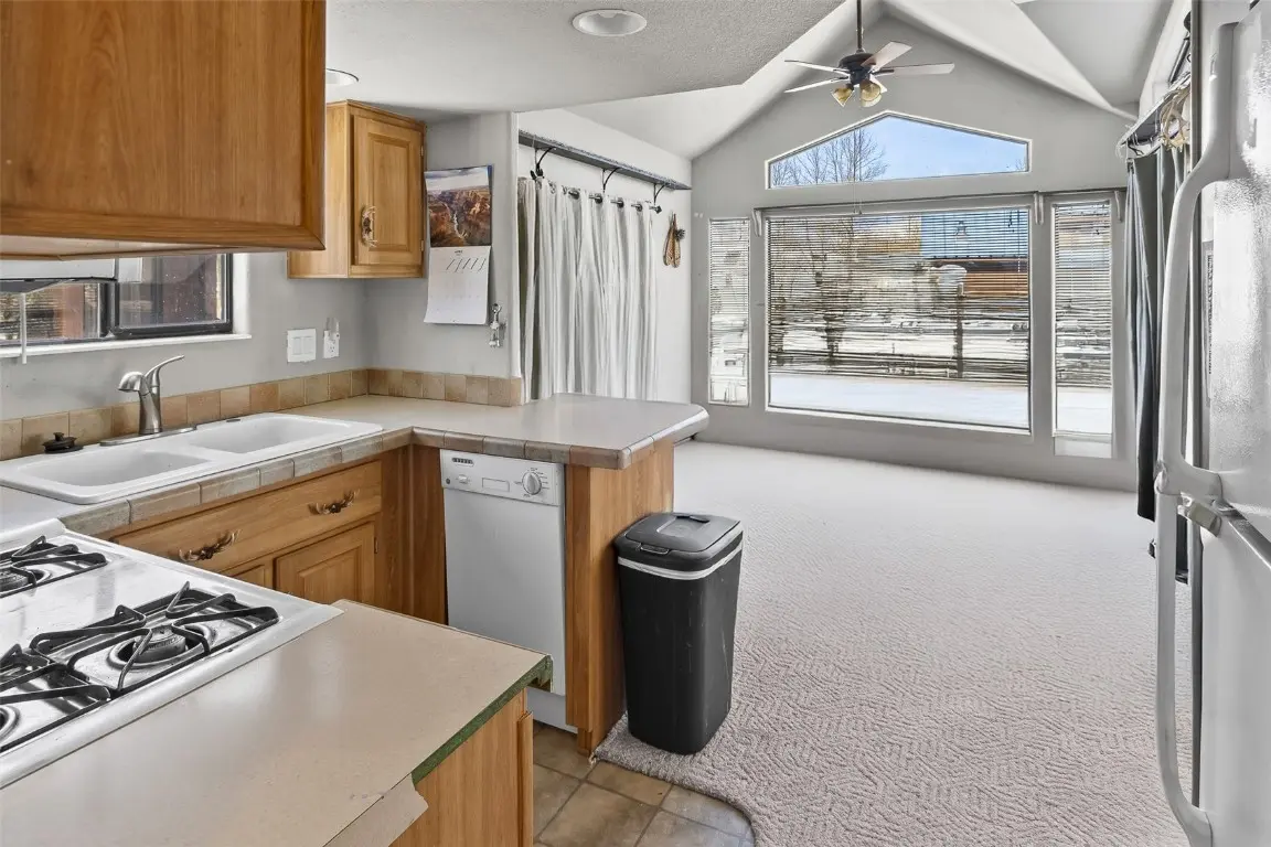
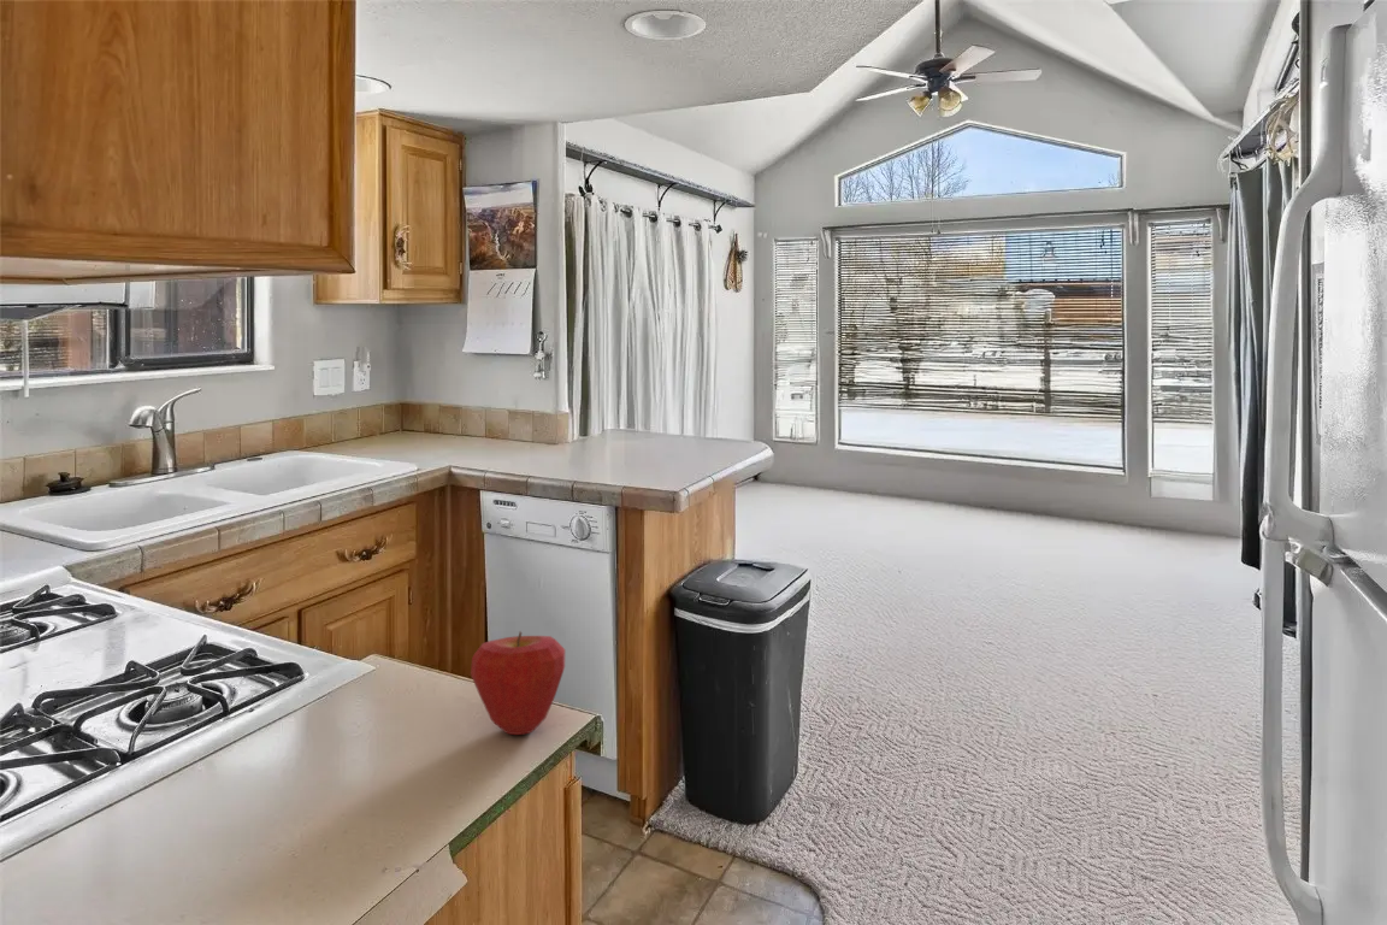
+ apple [470,630,566,736]
